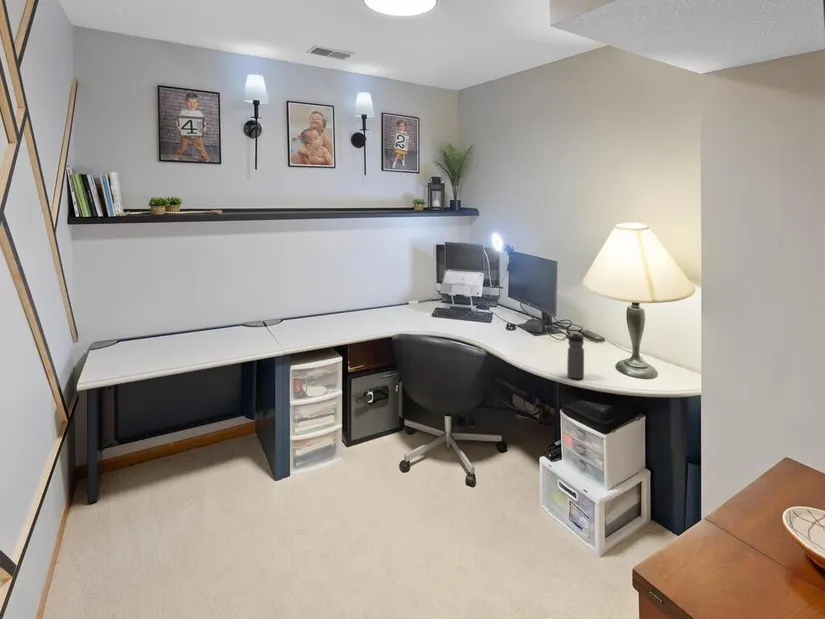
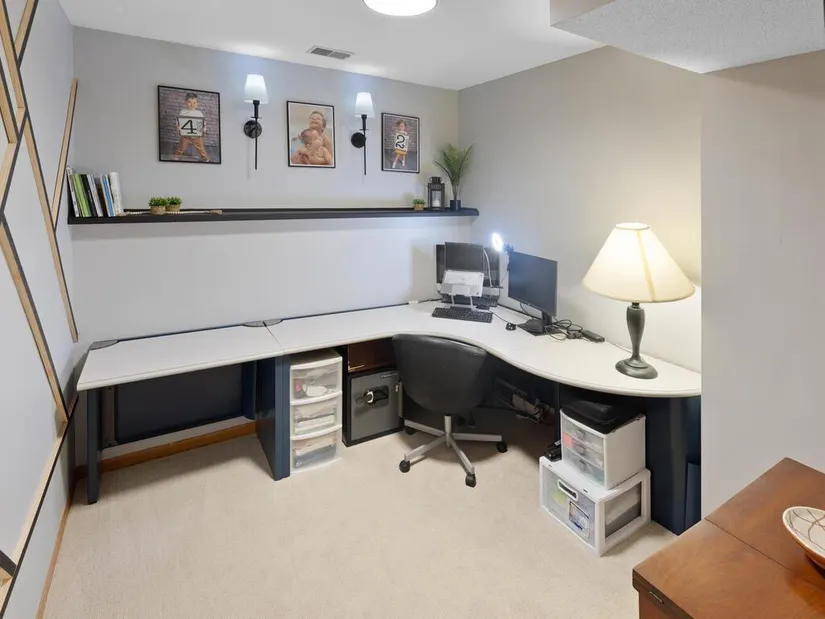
- water bottle [566,332,585,379]
